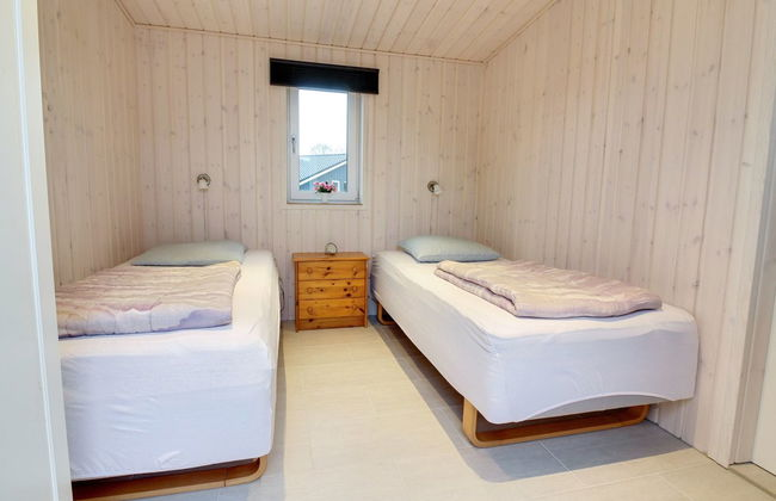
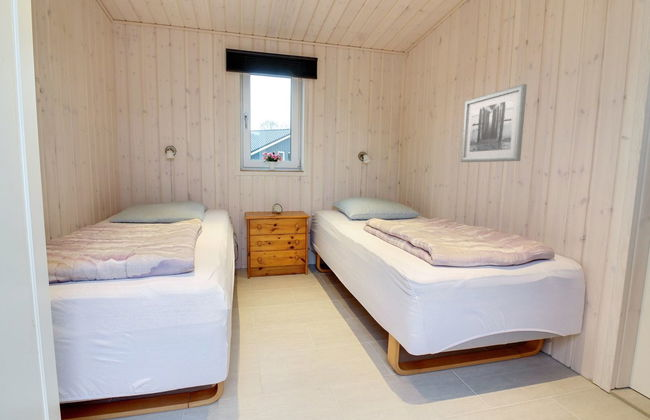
+ wall art [460,83,528,163]
